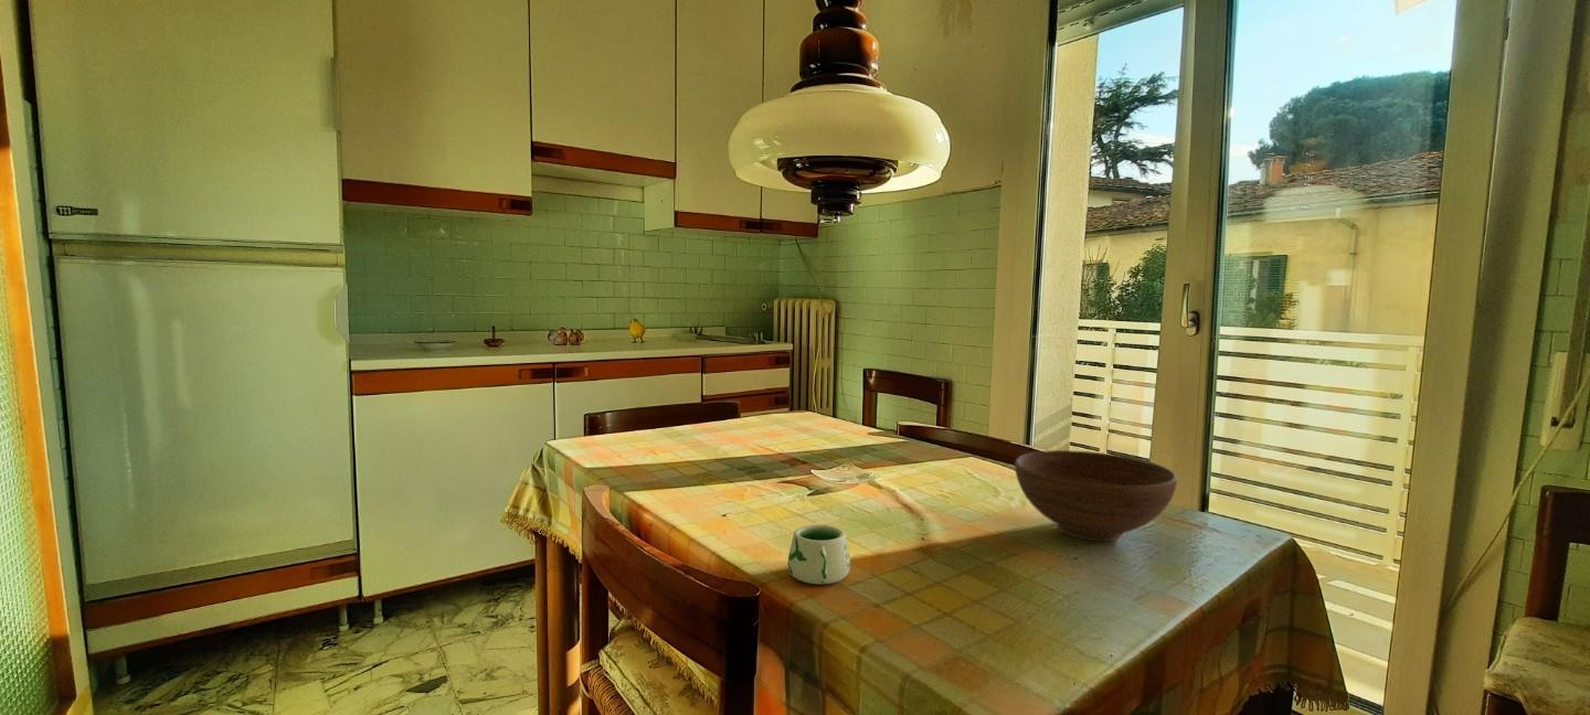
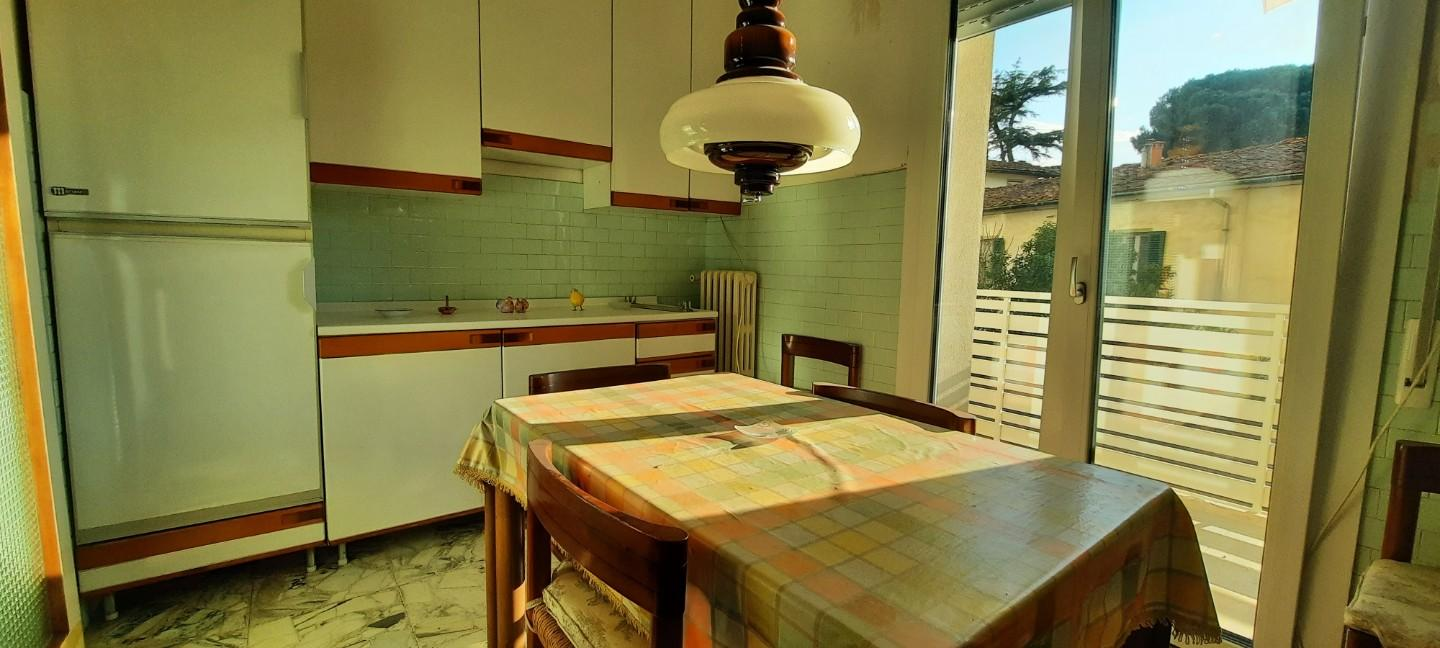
- bowl [1014,449,1178,542]
- mug [787,524,851,585]
